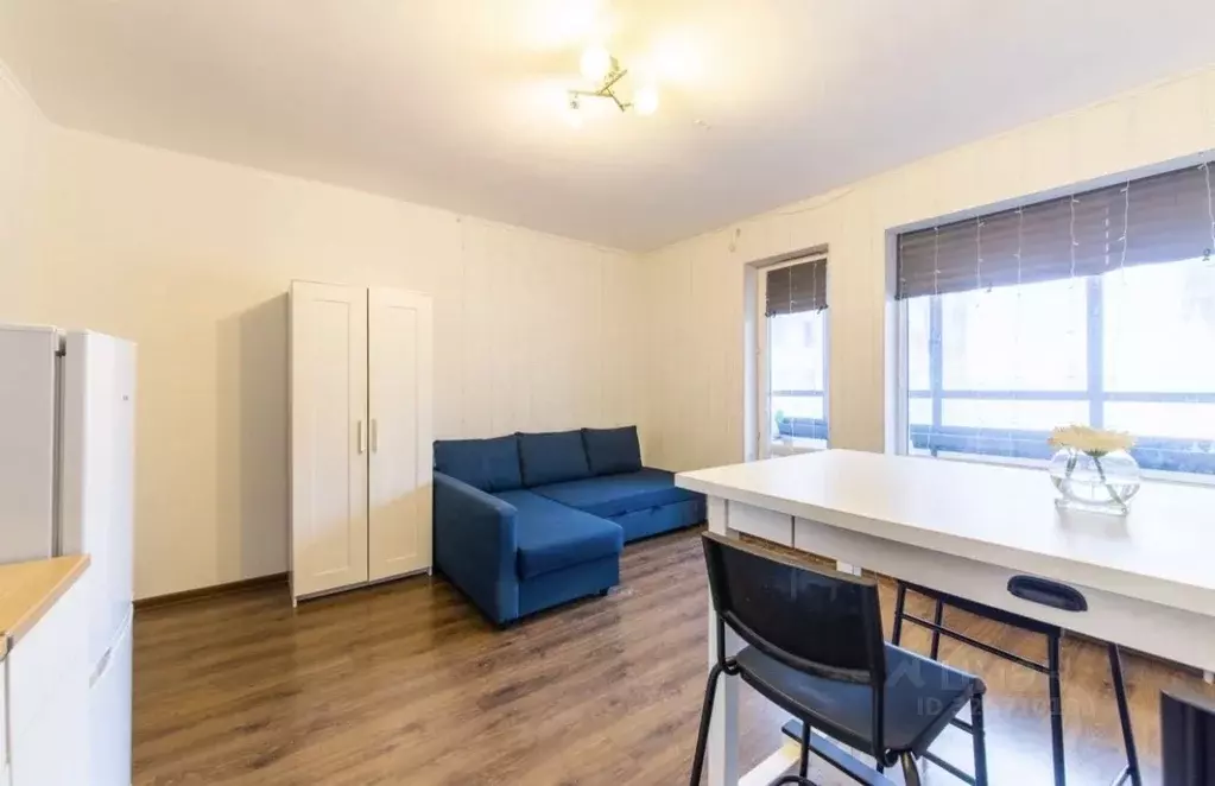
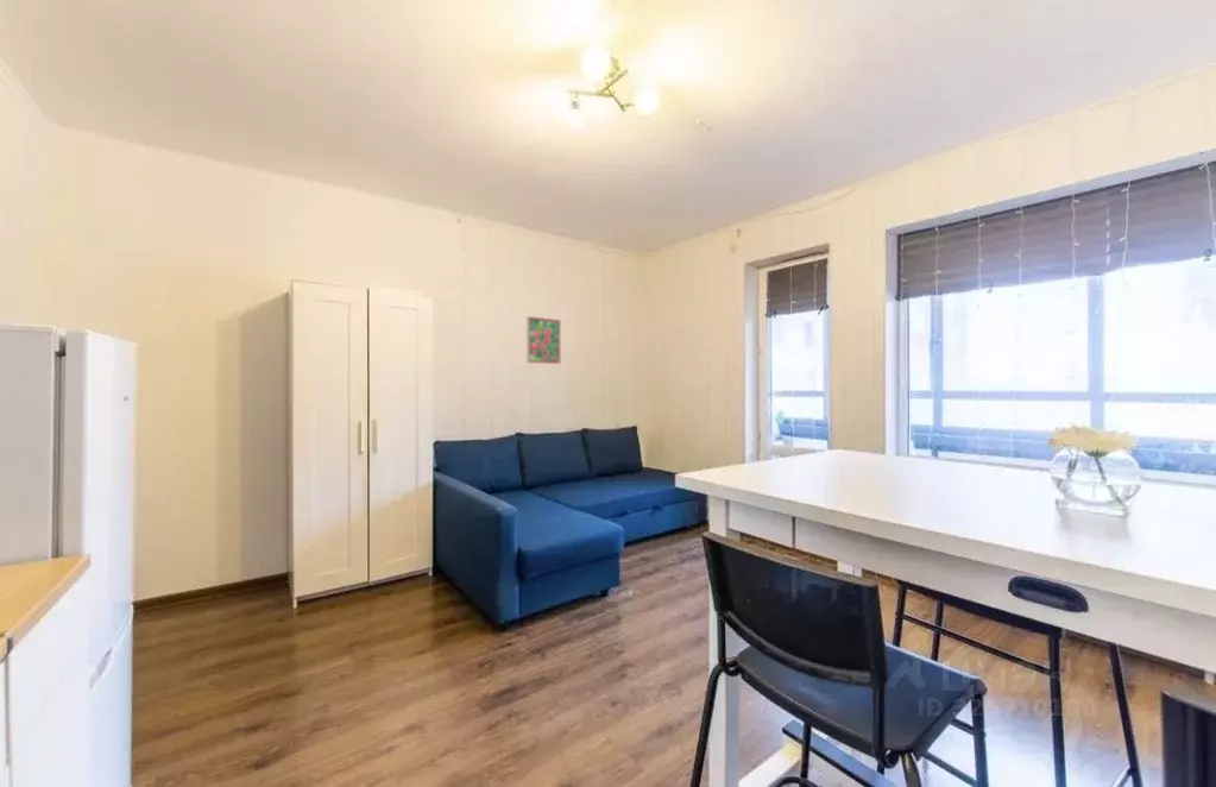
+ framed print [525,315,562,365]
